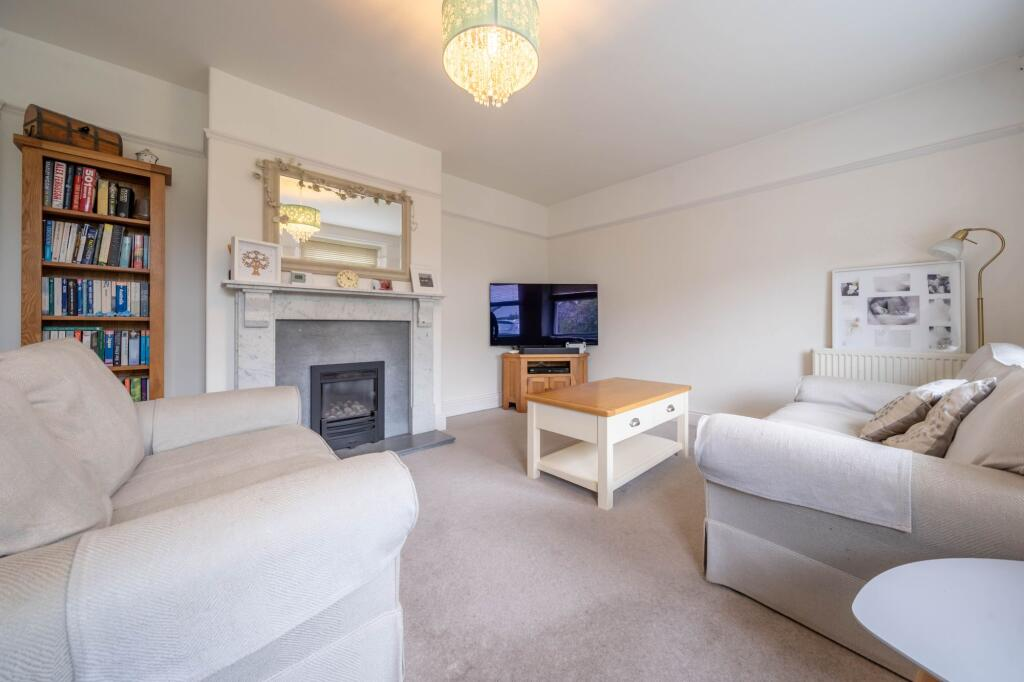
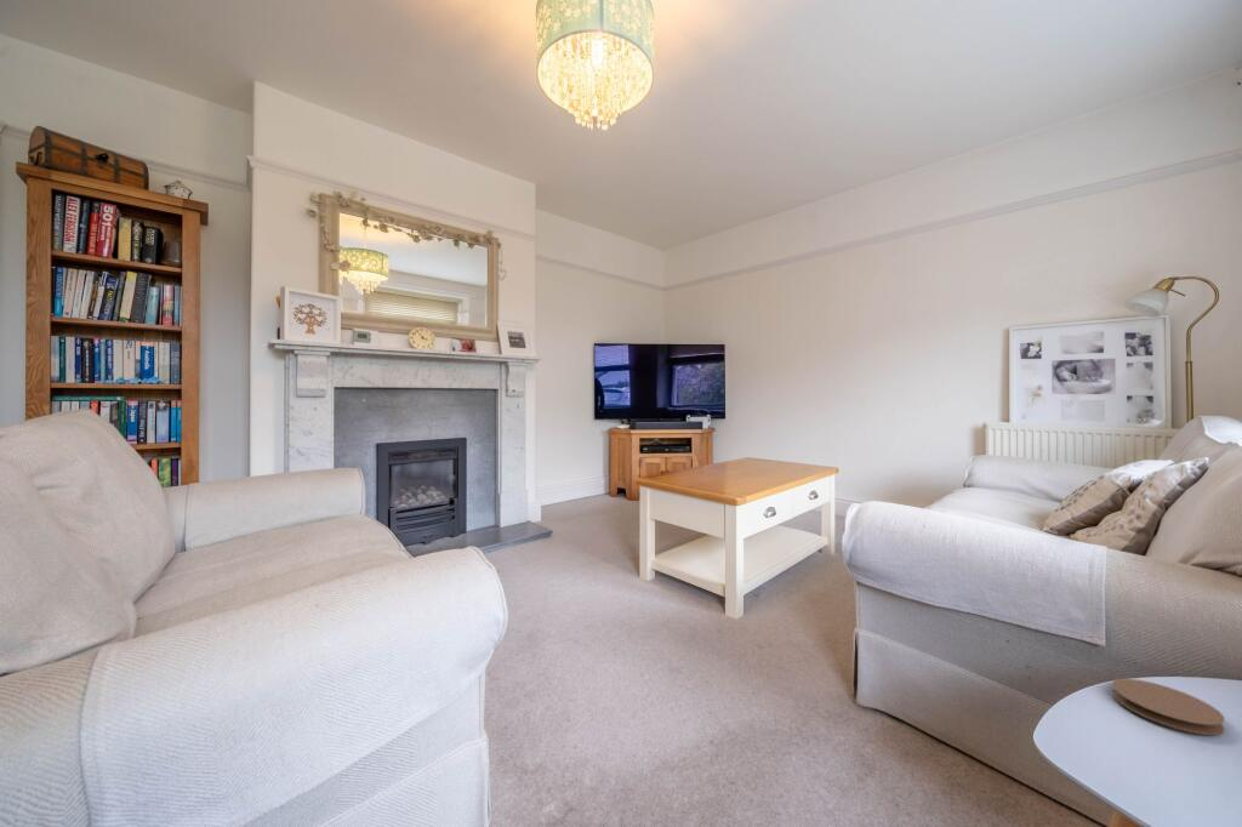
+ coaster [1111,678,1225,736]
